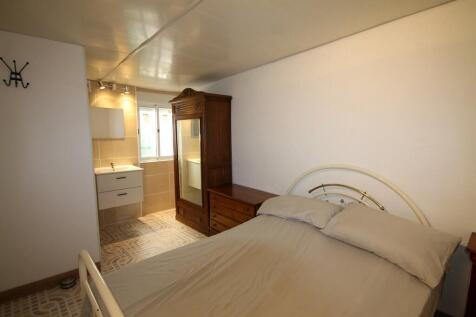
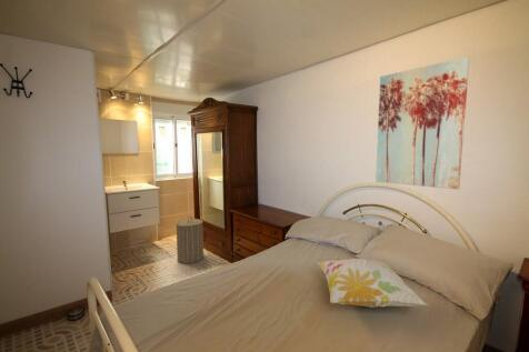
+ decorative pillow [316,258,429,309]
+ laundry hamper [174,215,204,264]
+ wall art [375,56,470,191]
